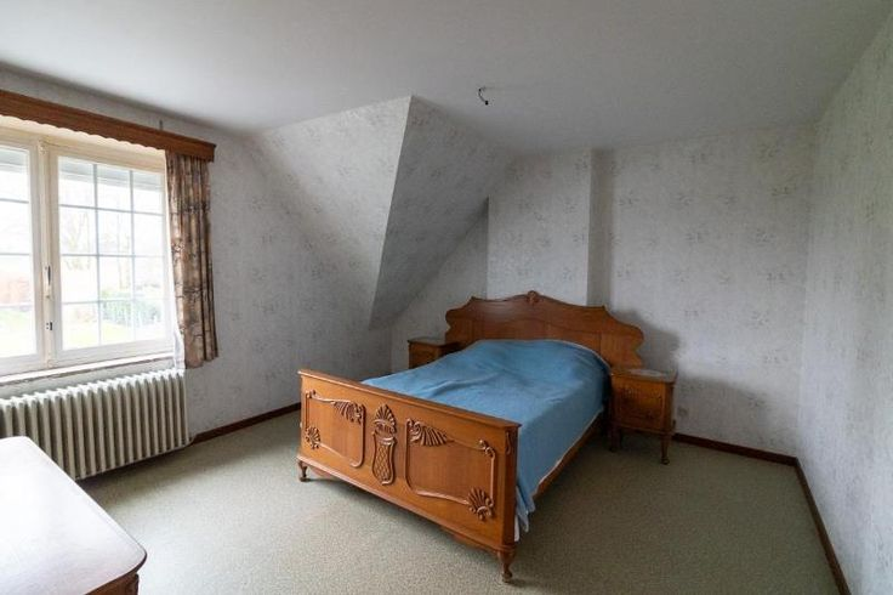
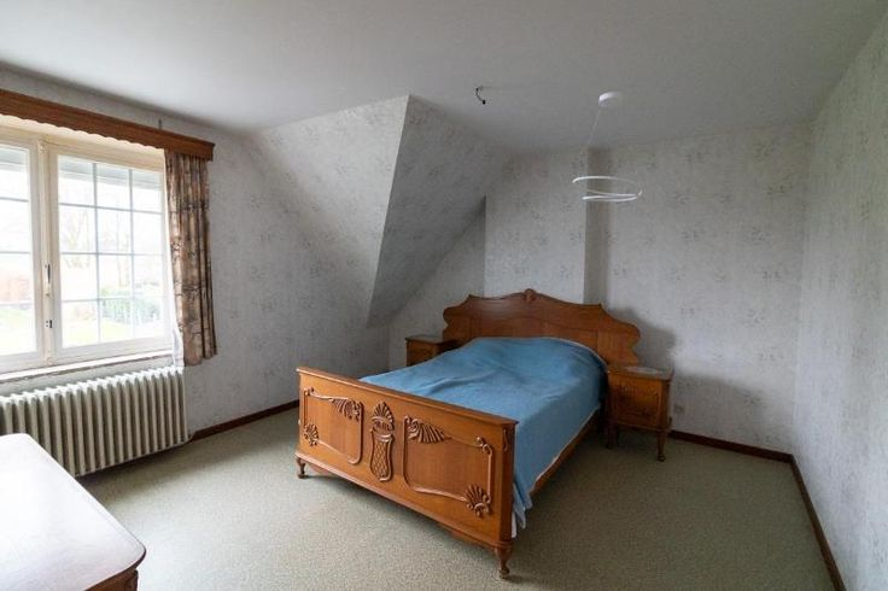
+ ceiling light fixture [572,90,643,203]
